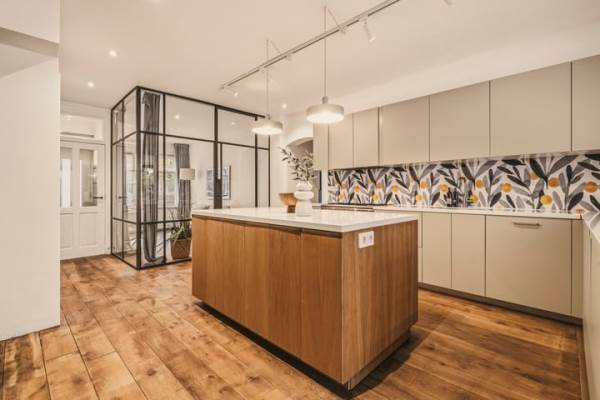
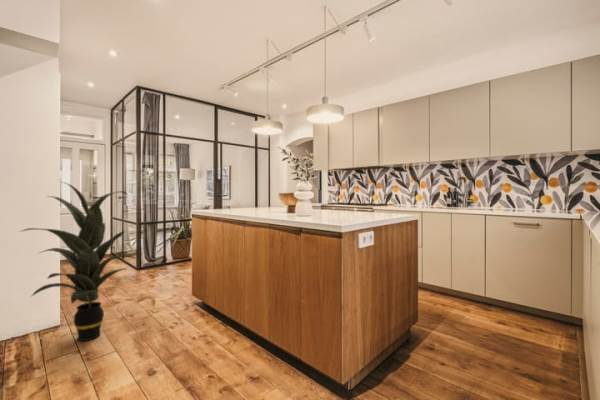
+ indoor plant [18,181,139,342]
